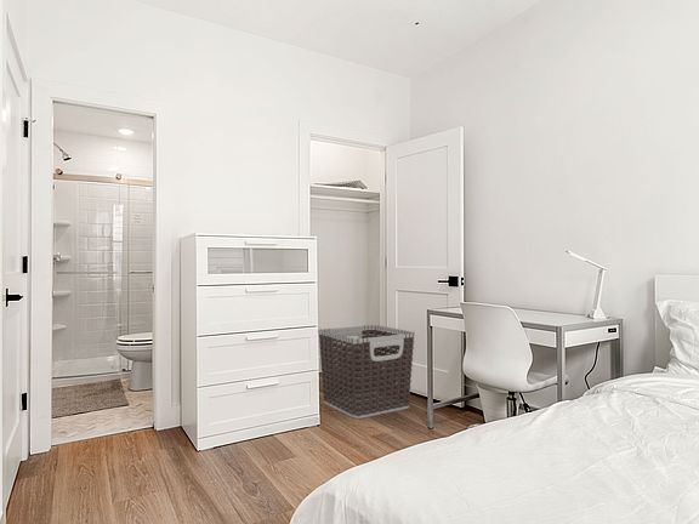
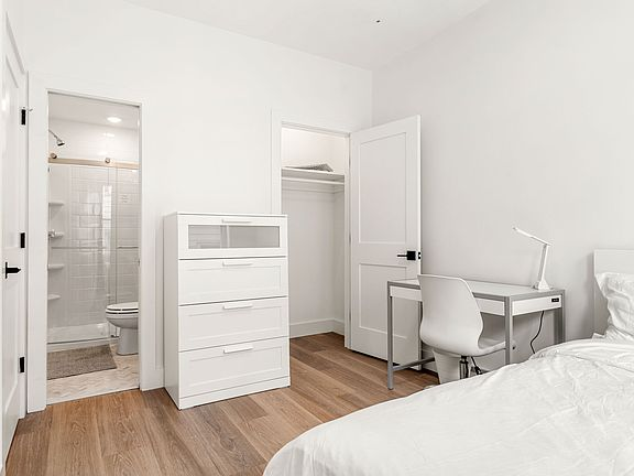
- clothes hamper [317,324,416,420]
